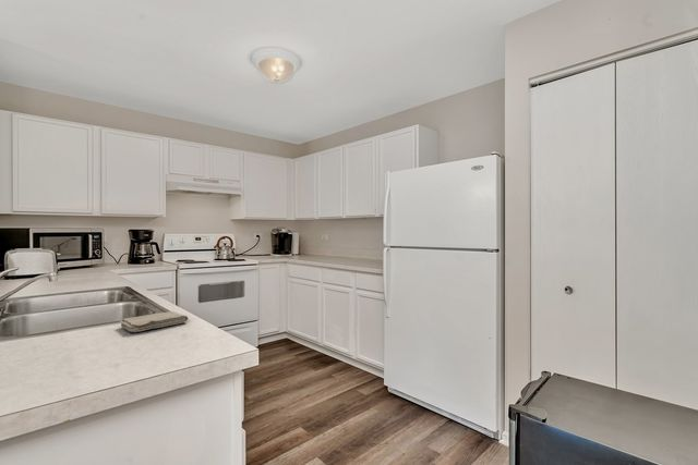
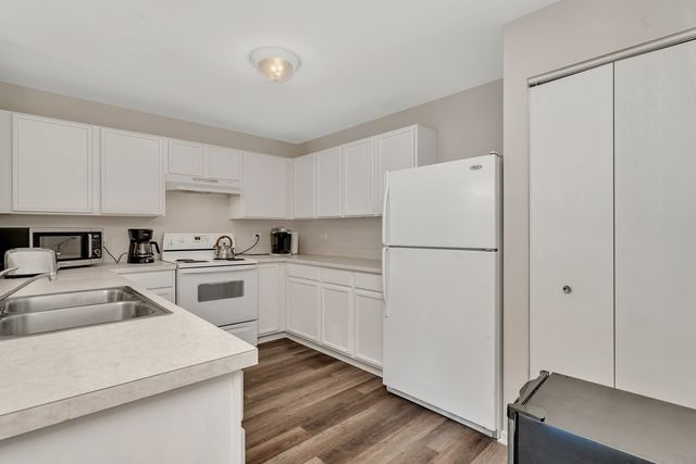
- washcloth [119,310,190,333]
